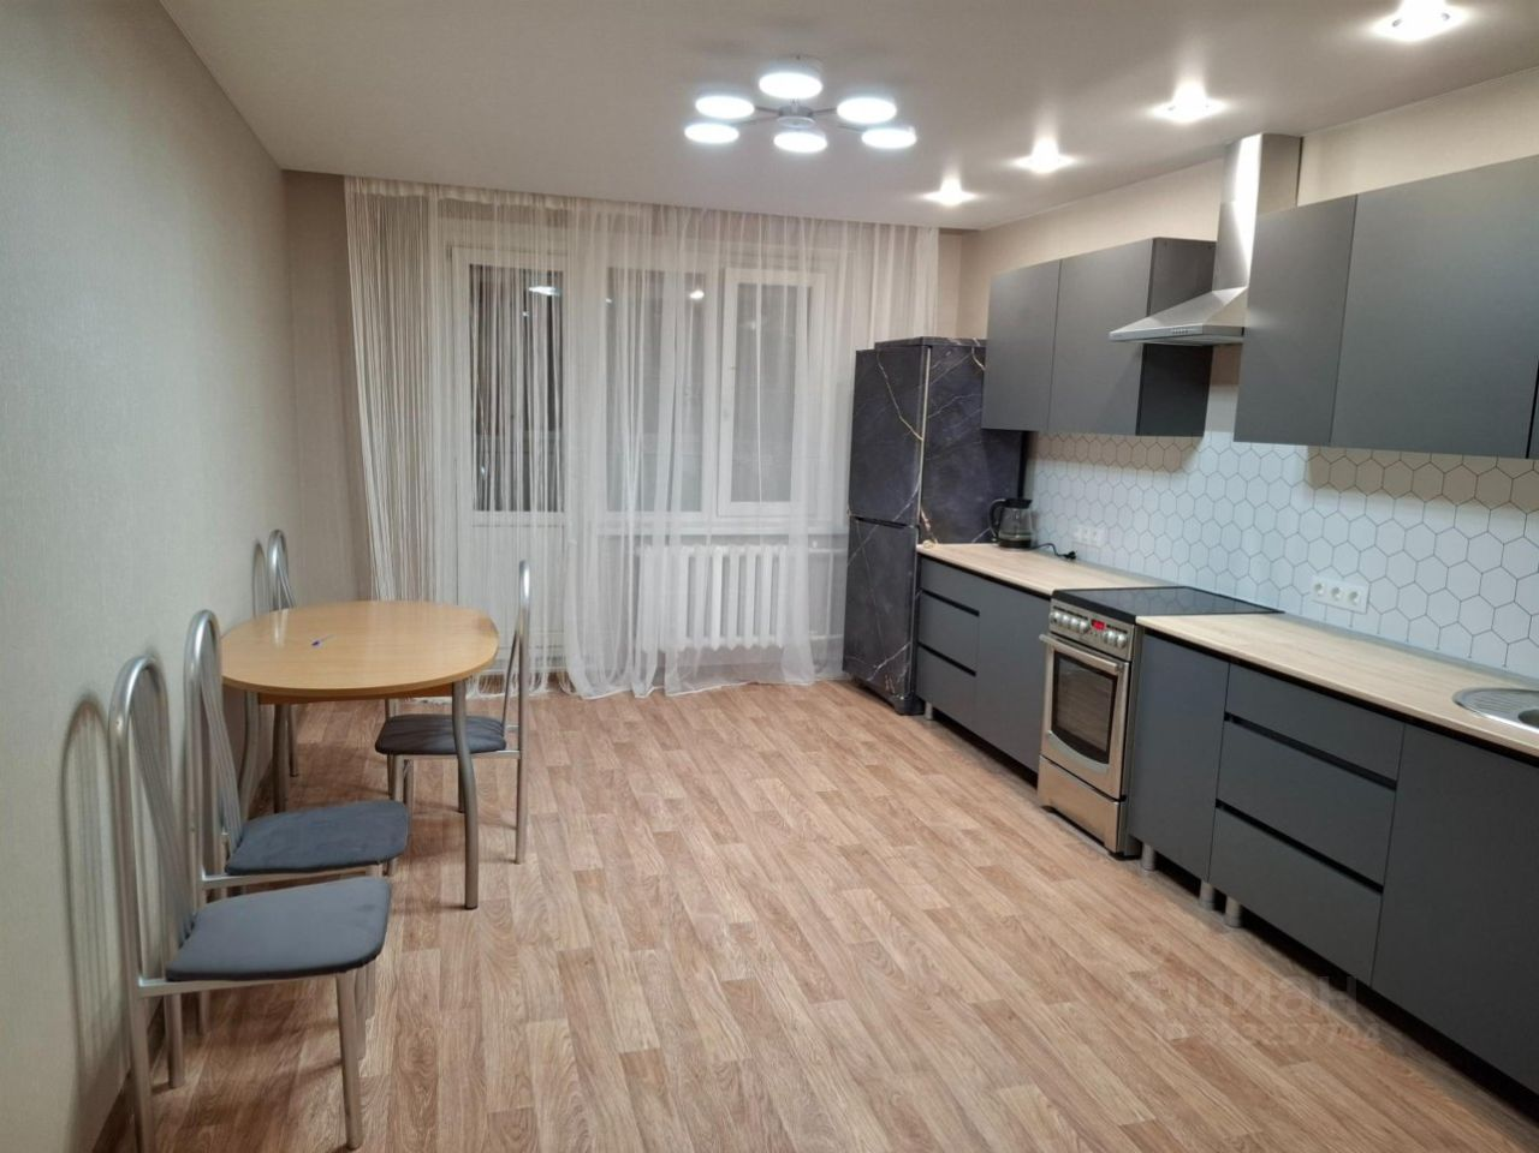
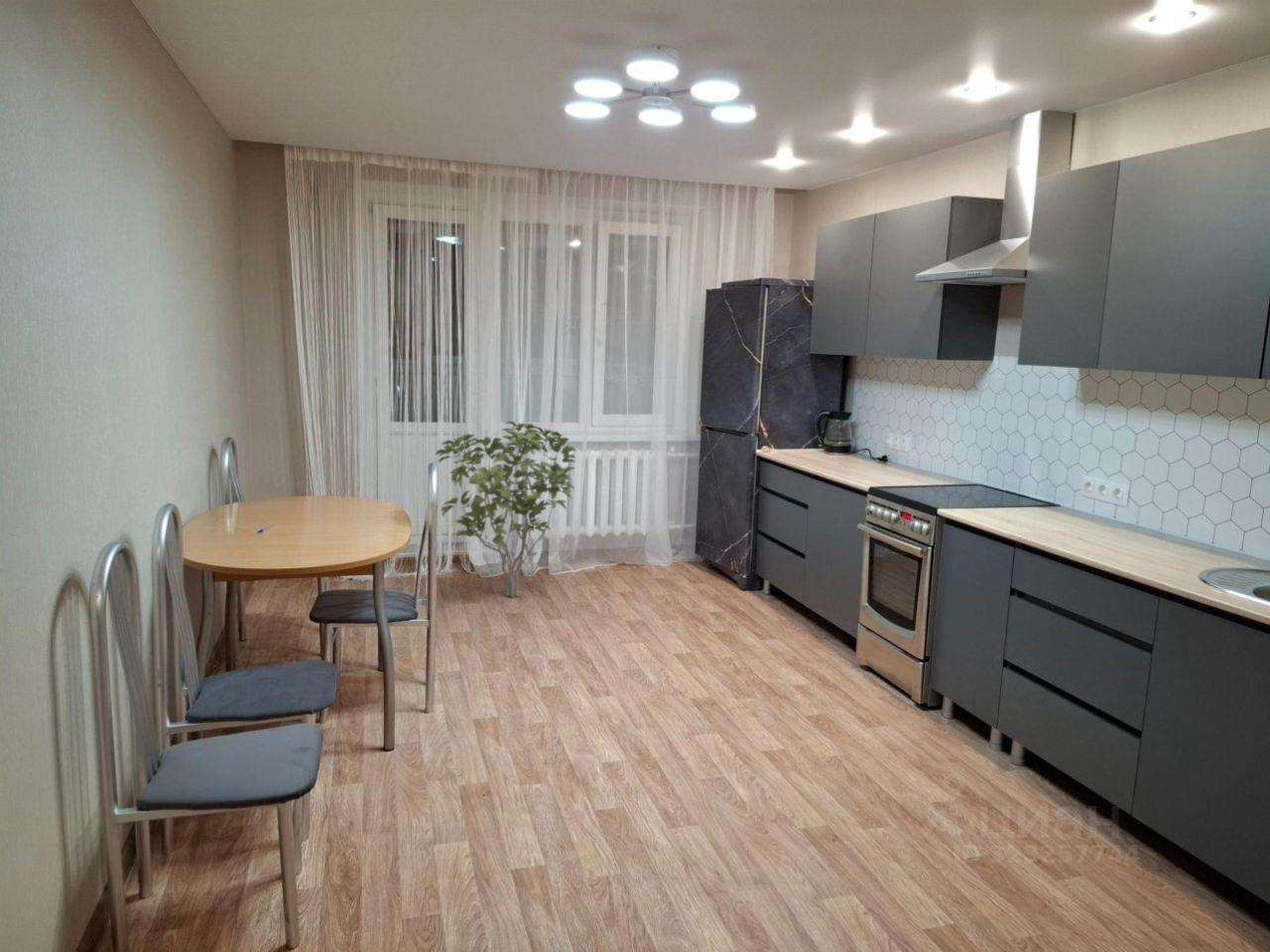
+ shrub [435,420,577,598]
